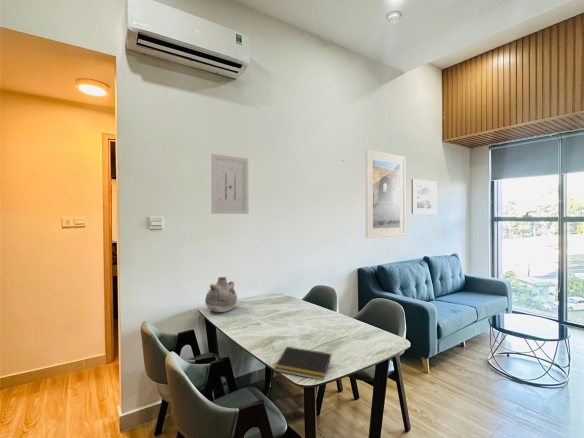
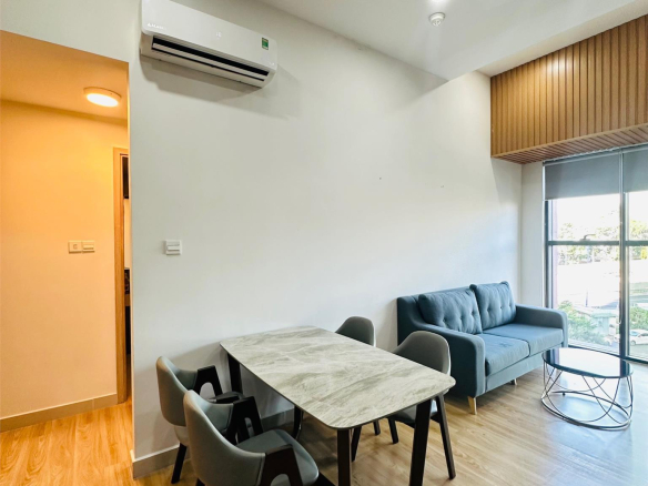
- wall art [210,153,249,215]
- wall art [411,178,437,215]
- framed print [365,149,406,239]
- notepad [273,346,332,381]
- vase [204,276,238,313]
